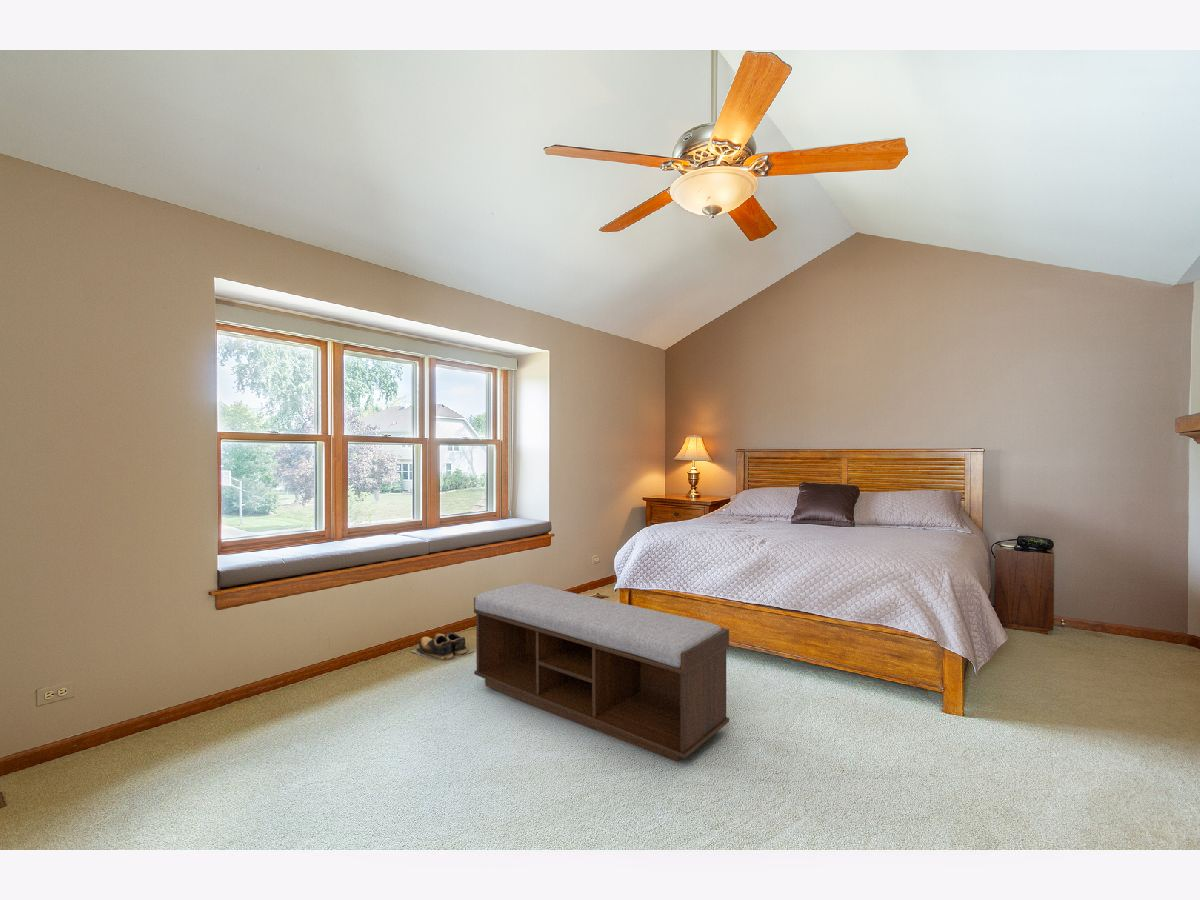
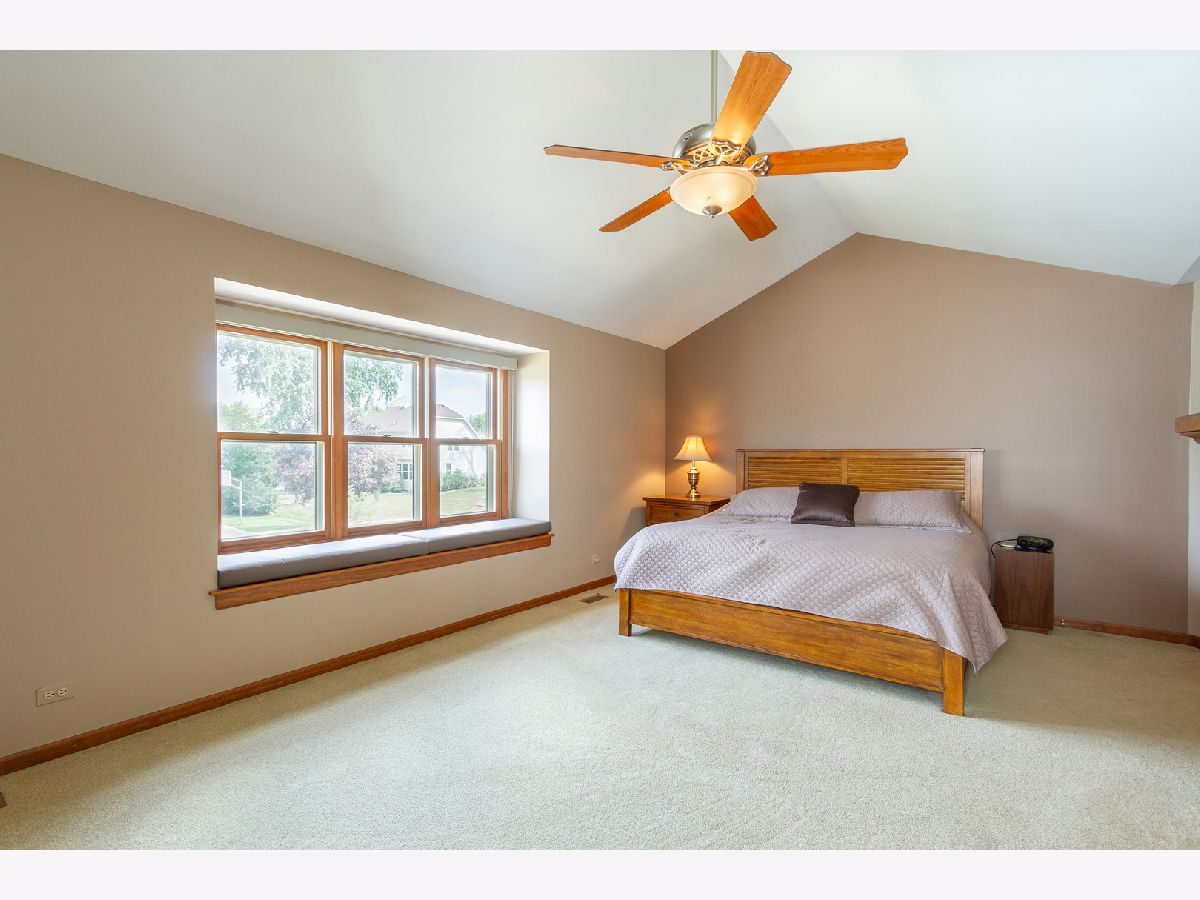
- bench [473,582,730,763]
- shoes [411,631,474,661]
